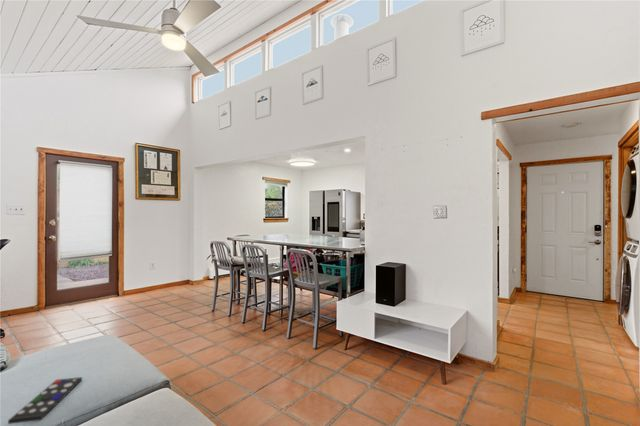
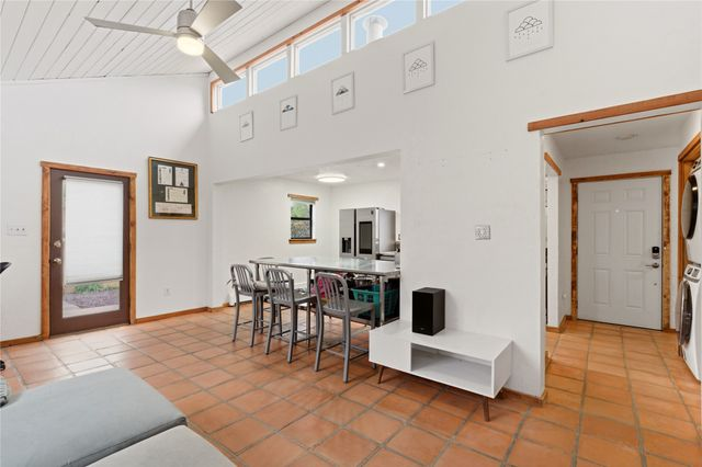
- remote control [7,376,83,425]
